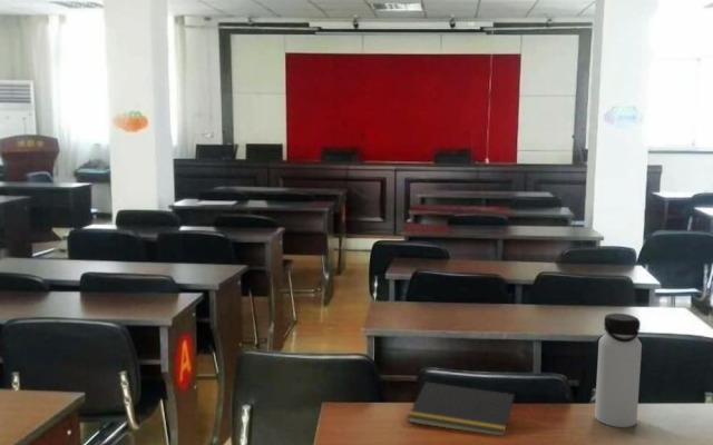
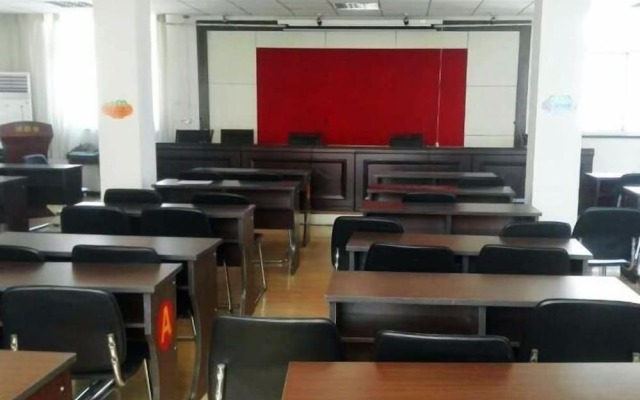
- notepad [407,382,516,436]
- water bottle [594,313,643,428]
